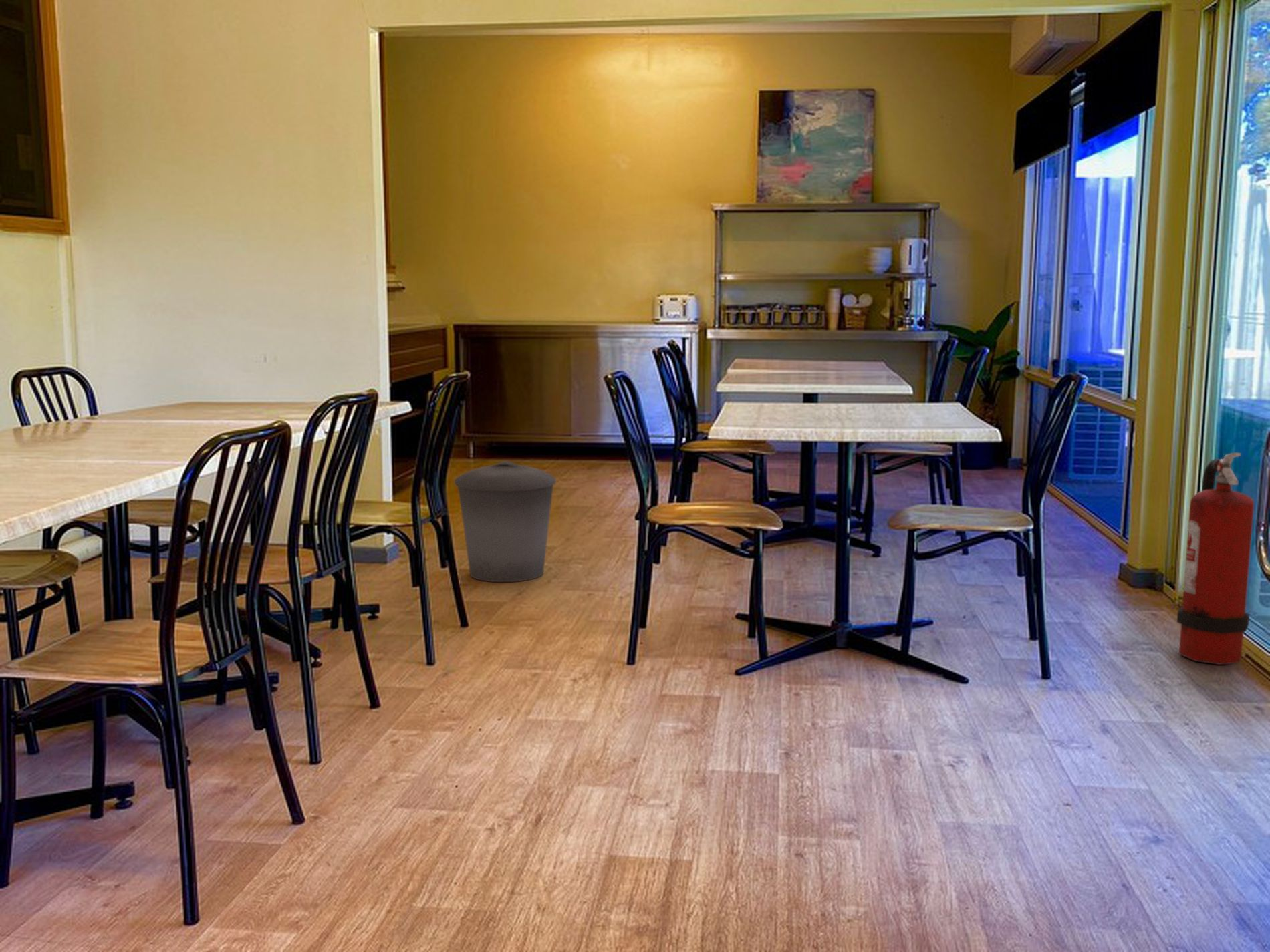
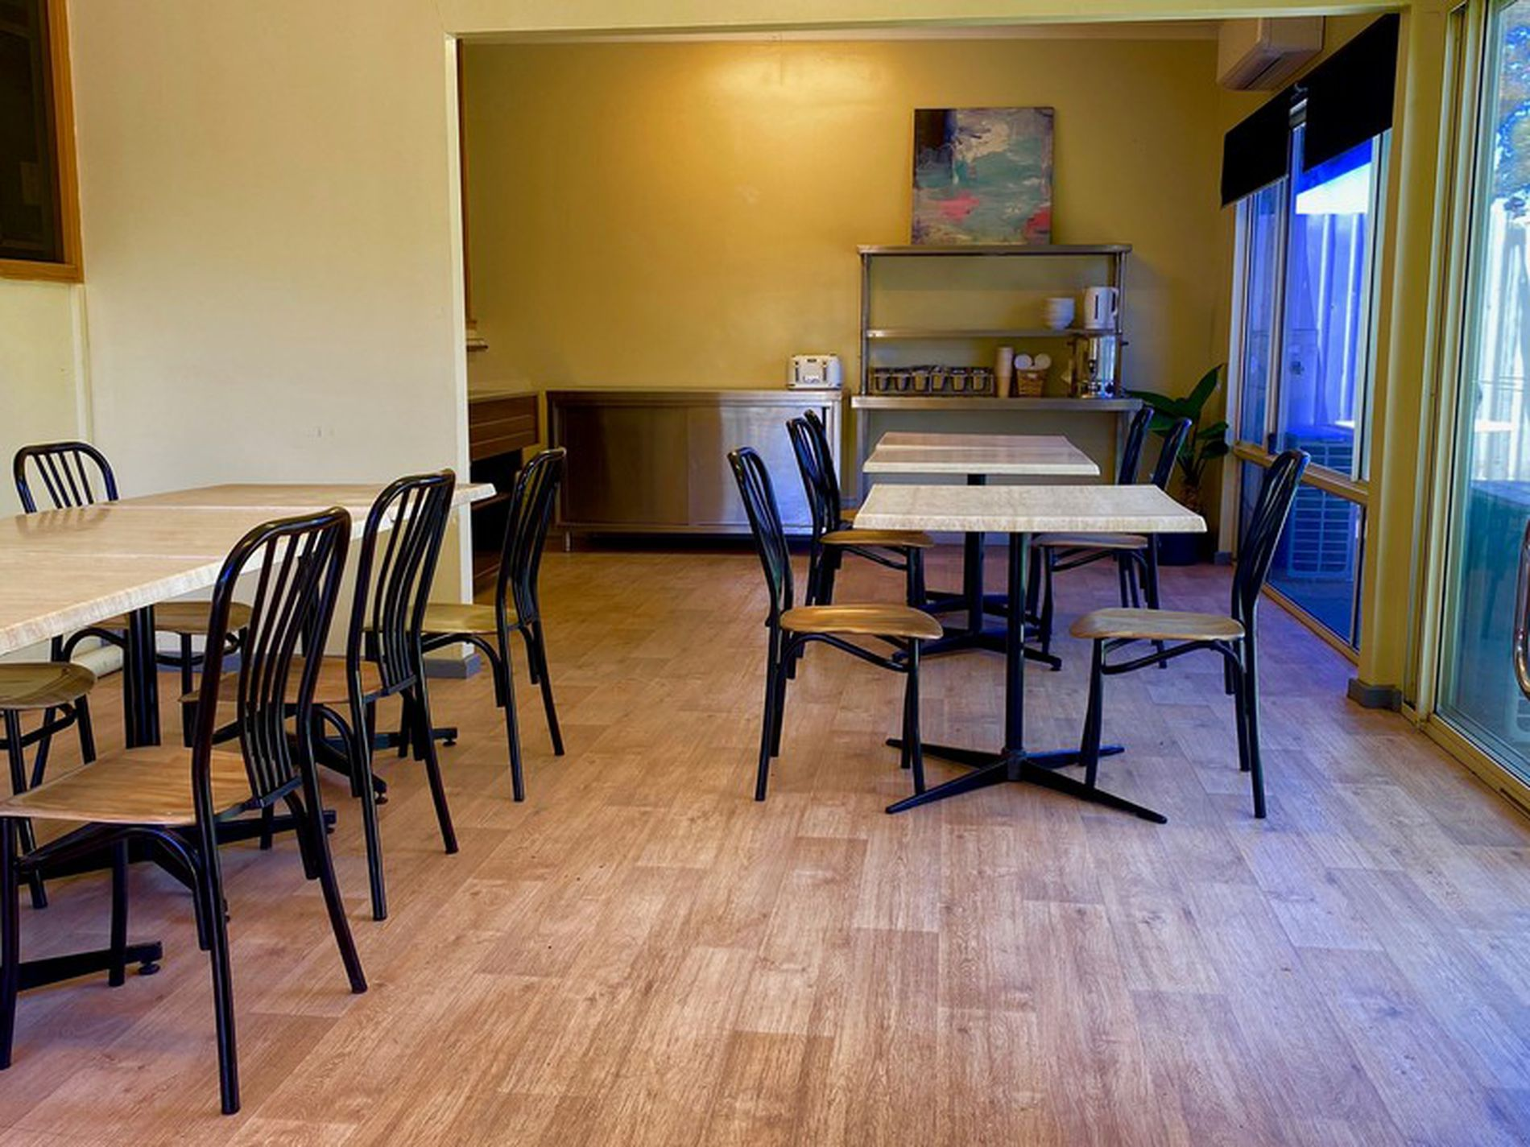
- fire extinguisher [1176,452,1255,665]
- trash can [454,460,557,583]
